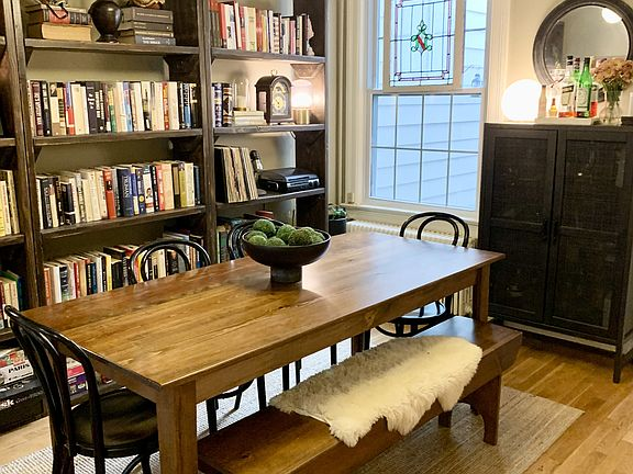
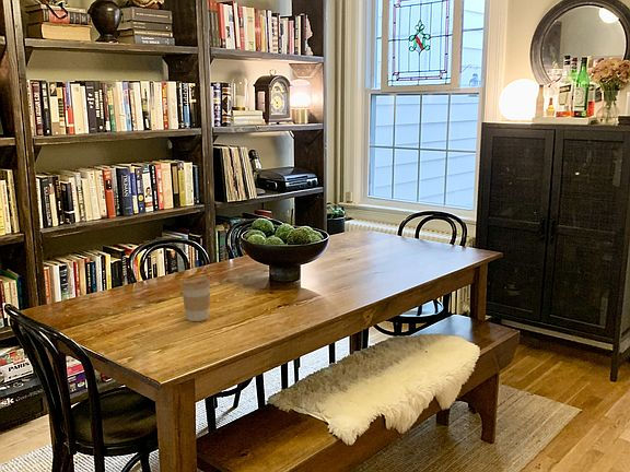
+ coffee cup [179,275,211,322]
